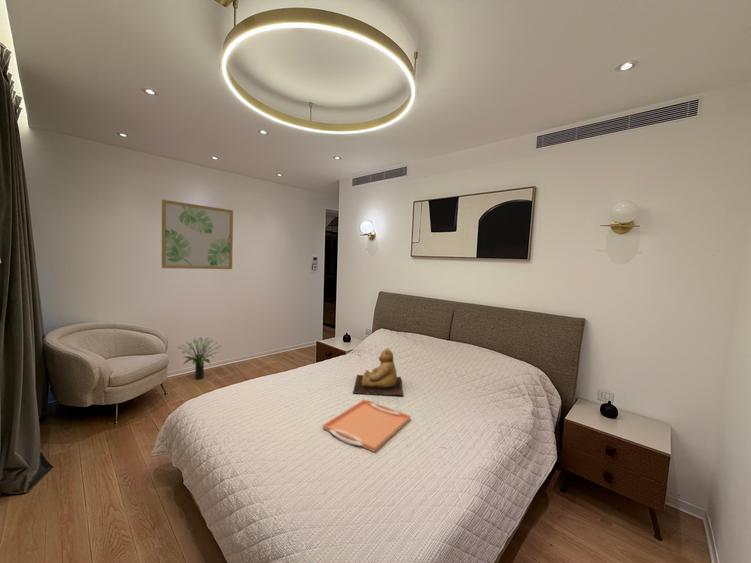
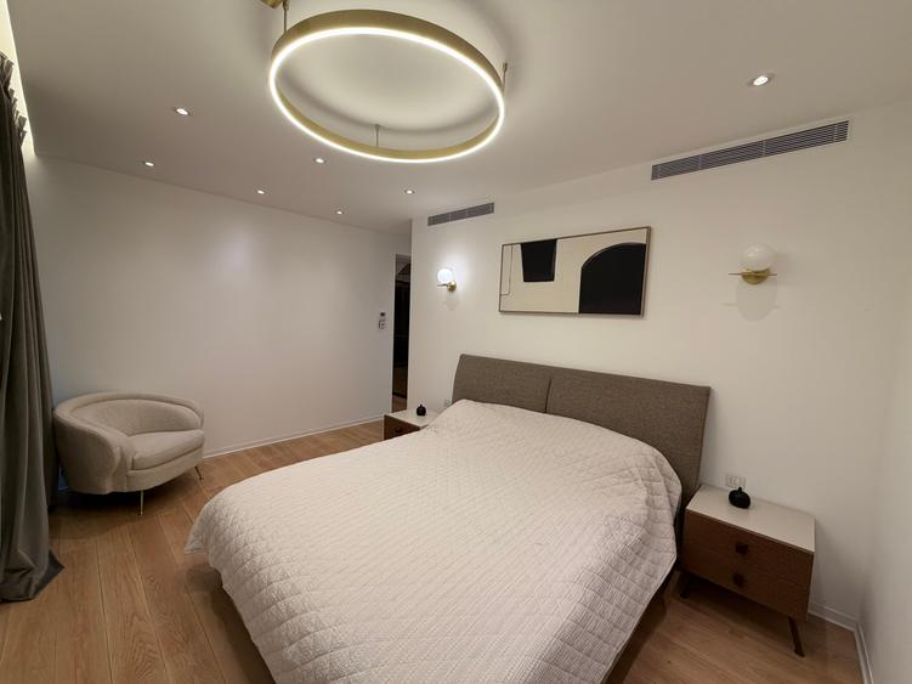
- potted plant [177,336,223,380]
- teddy bear [352,347,404,397]
- wall art [161,199,234,270]
- serving tray [322,399,412,453]
